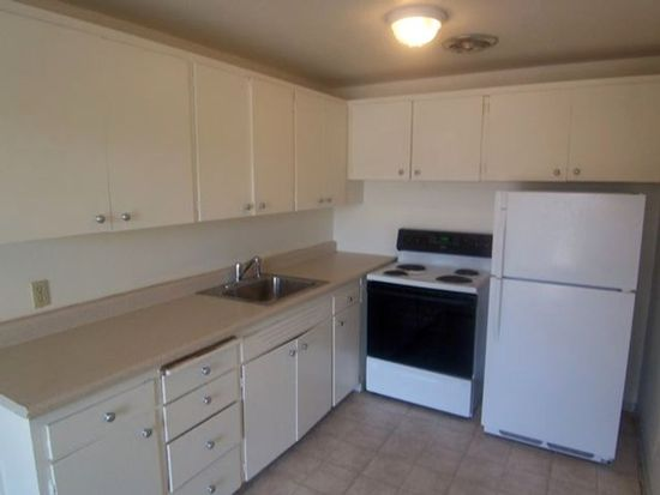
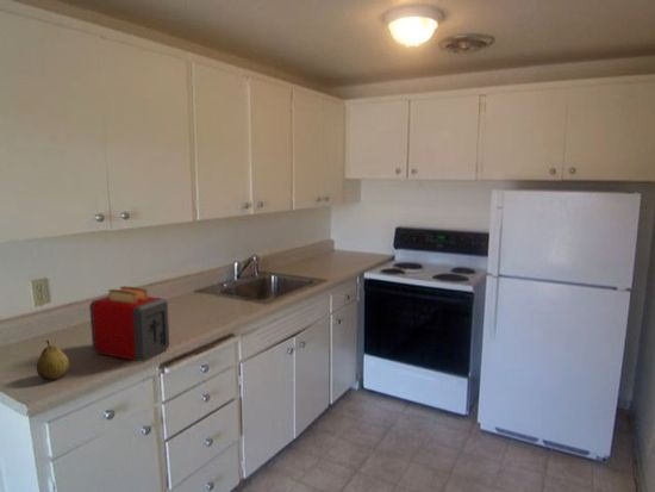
+ fruit [36,340,70,380]
+ toaster [88,285,170,362]
